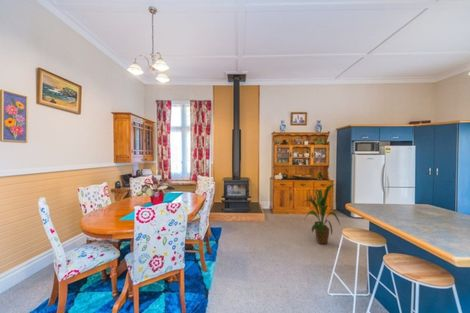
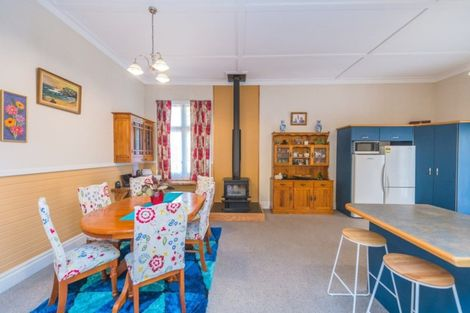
- house plant [299,183,342,245]
